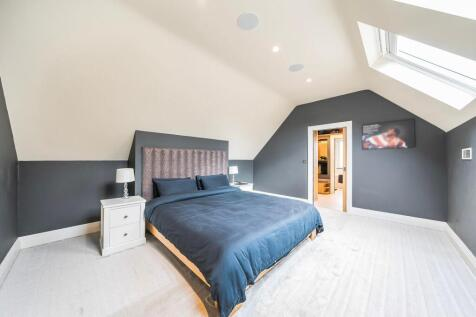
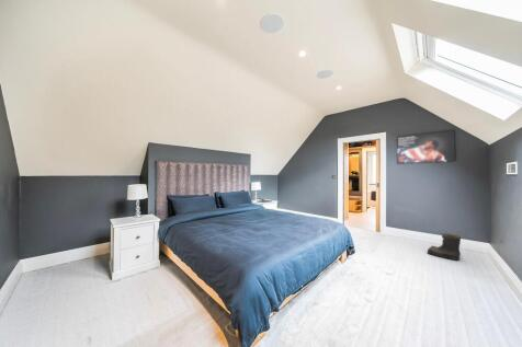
+ boots [427,232,462,262]
